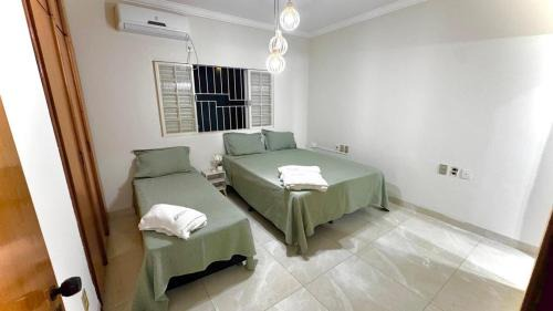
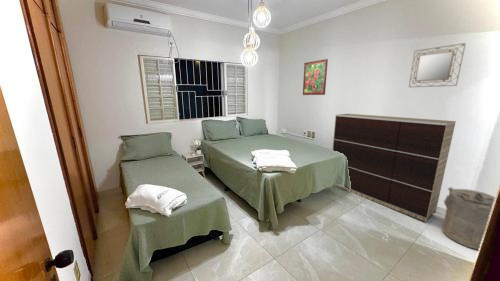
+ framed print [302,58,329,96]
+ dresser [332,113,457,223]
+ home mirror [408,42,466,88]
+ laundry hamper [441,186,496,251]
